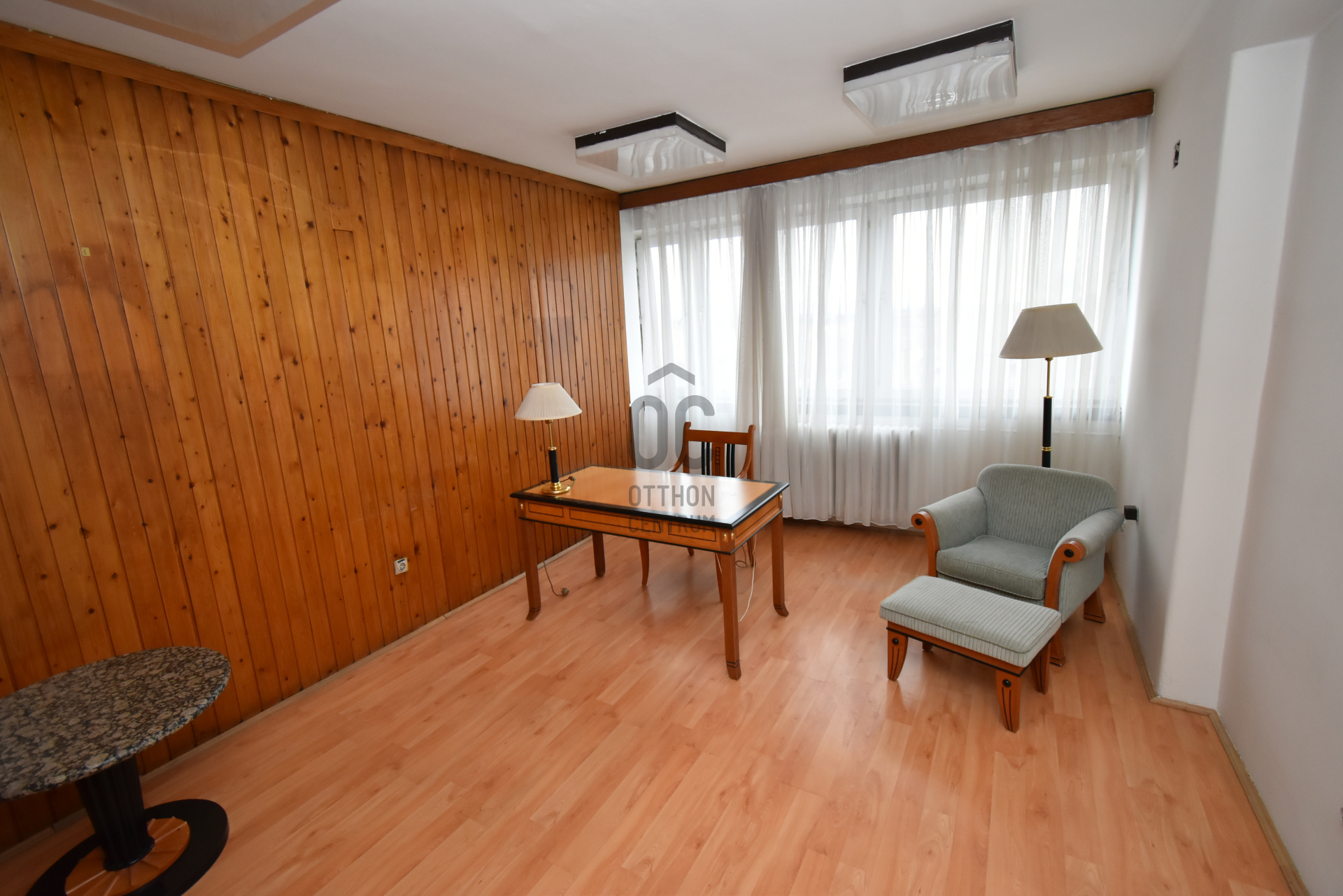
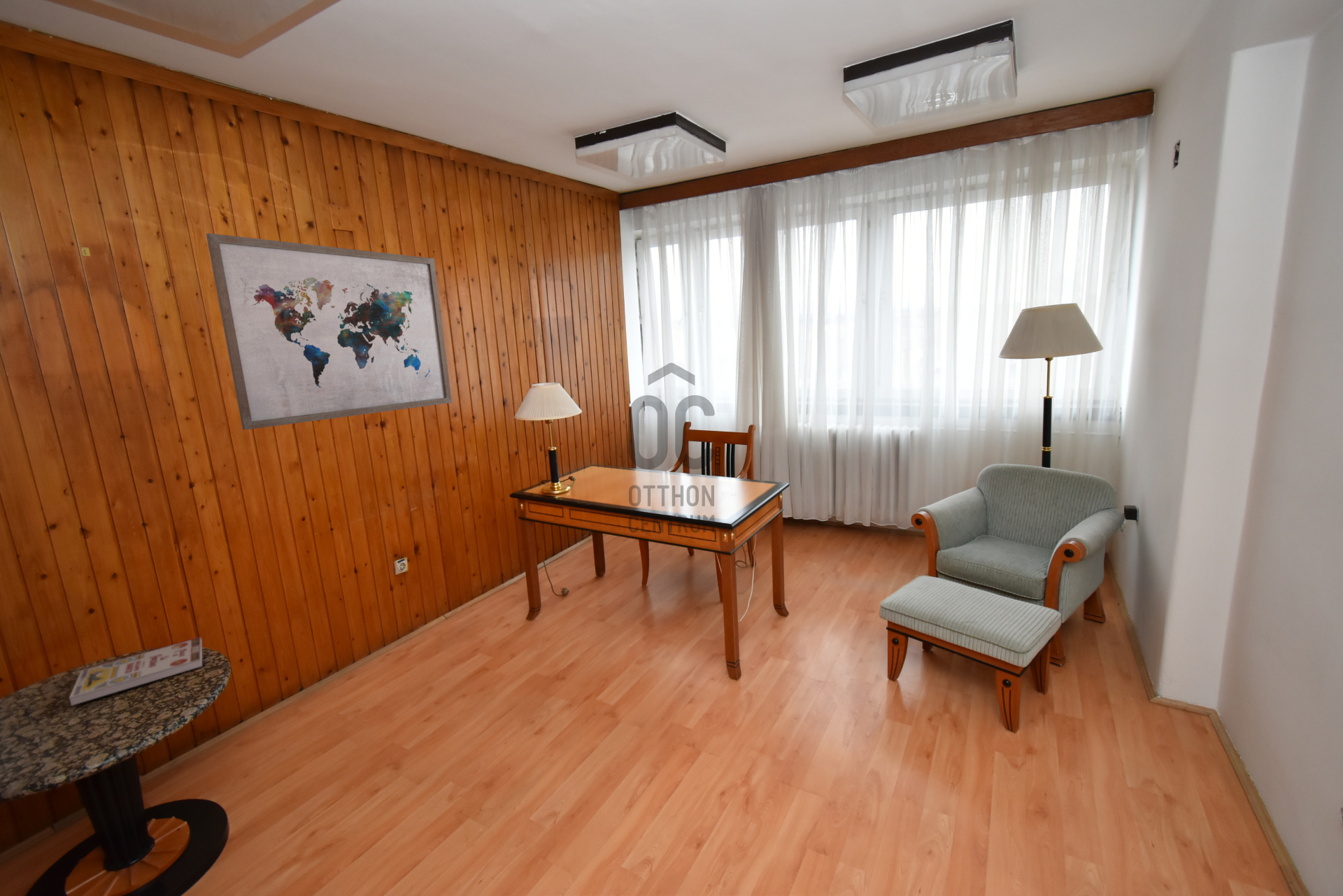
+ book [69,636,203,706]
+ wall art [206,232,453,431]
